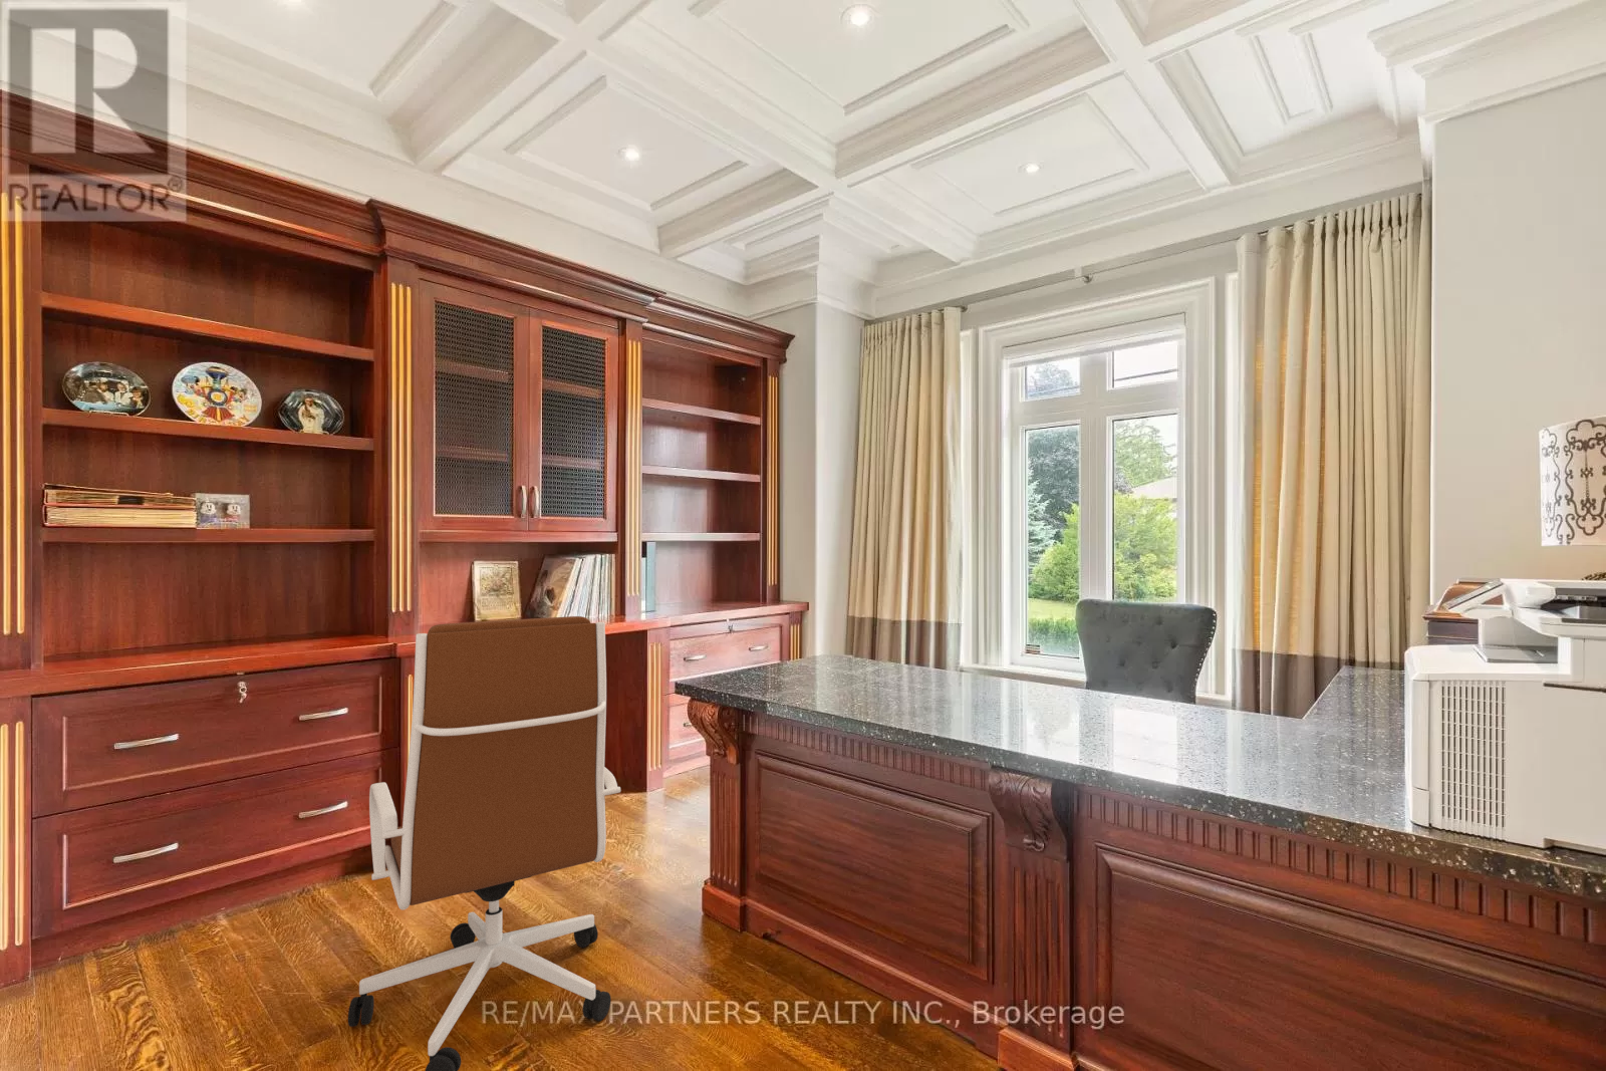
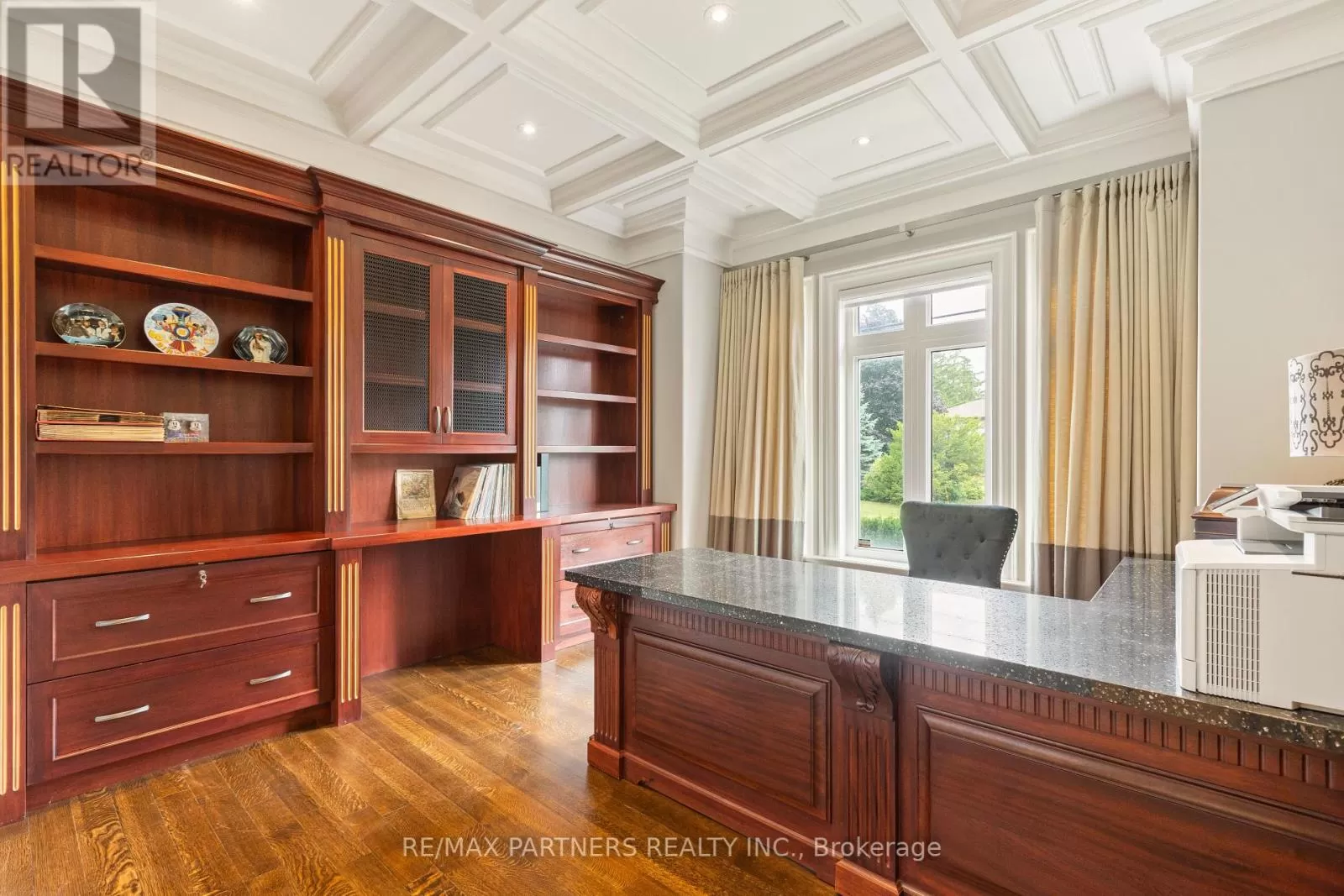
- office chair [348,616,621,1071]
